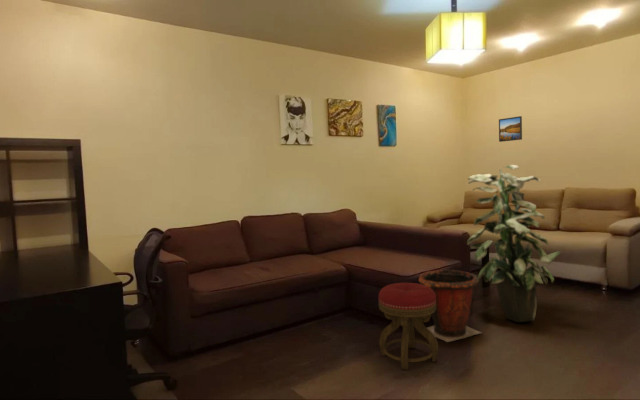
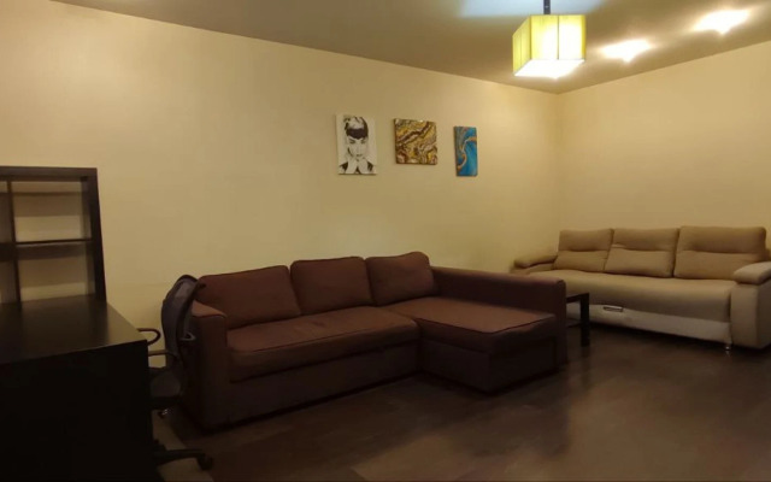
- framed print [498,115,523,143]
- waste bin [418,269,482,343]
- indoor plant [466,164,561,323]
- stool [378,282,439,371]
